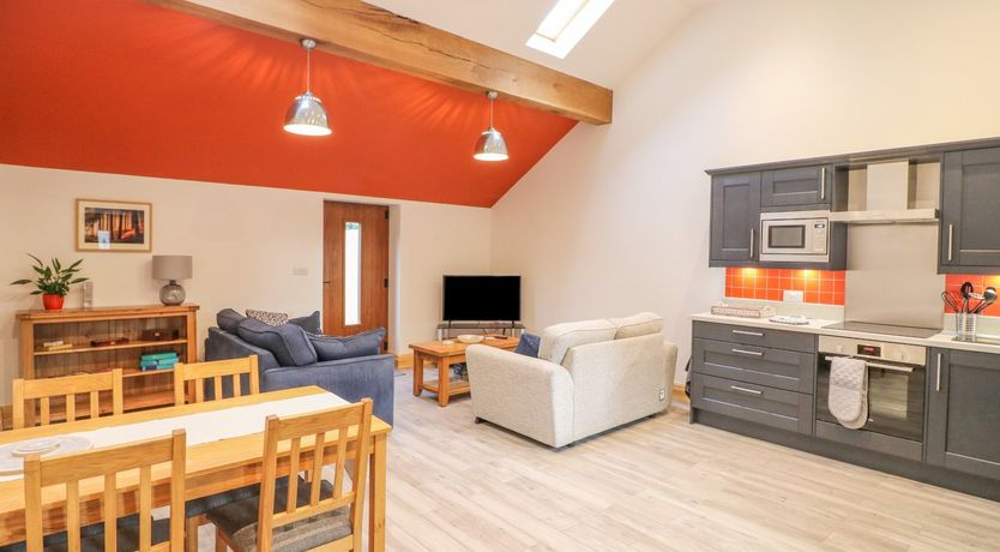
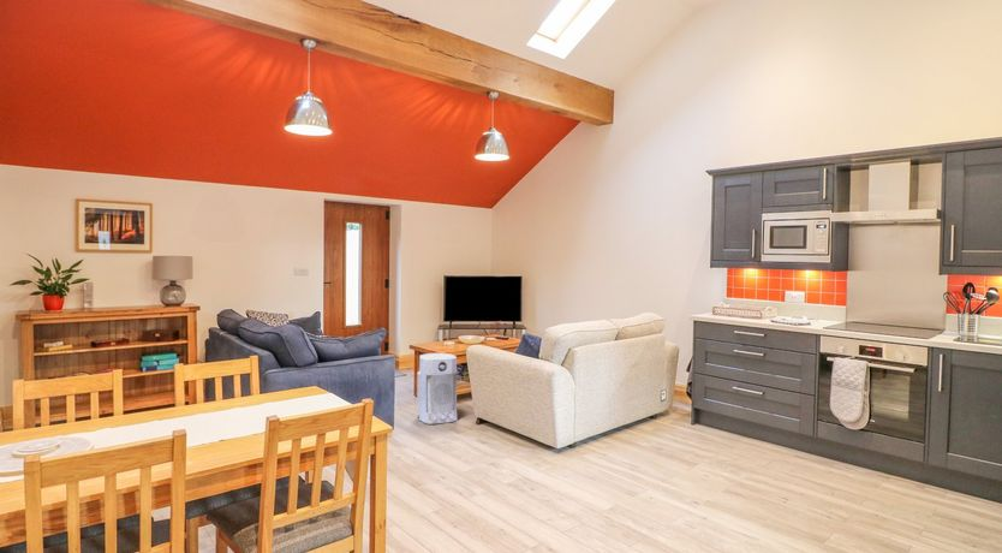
+ air purifier [416,352,458,426]
